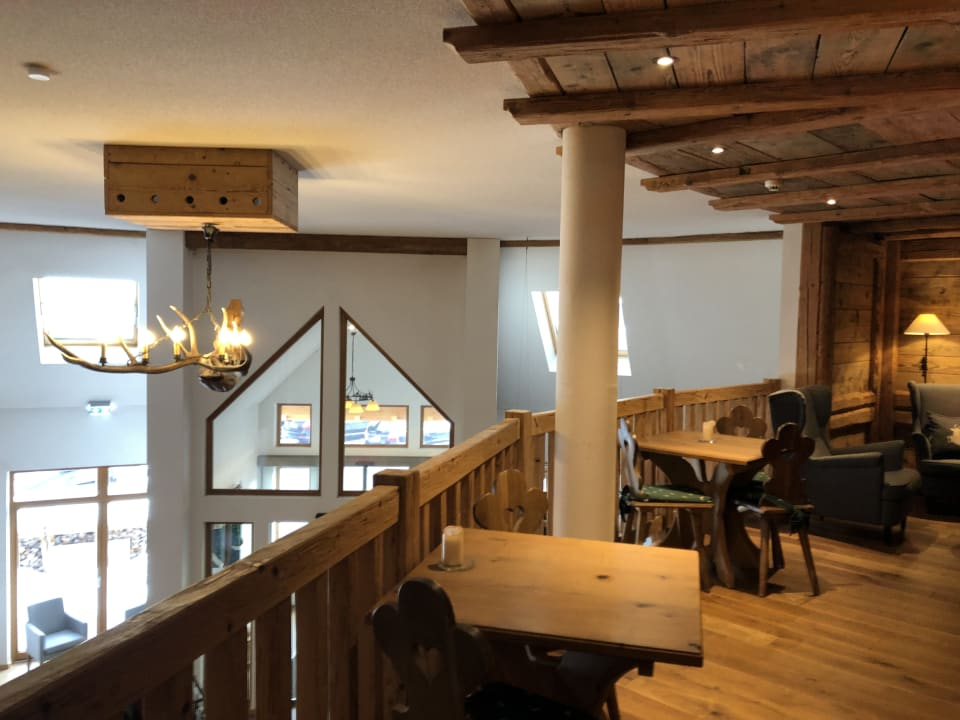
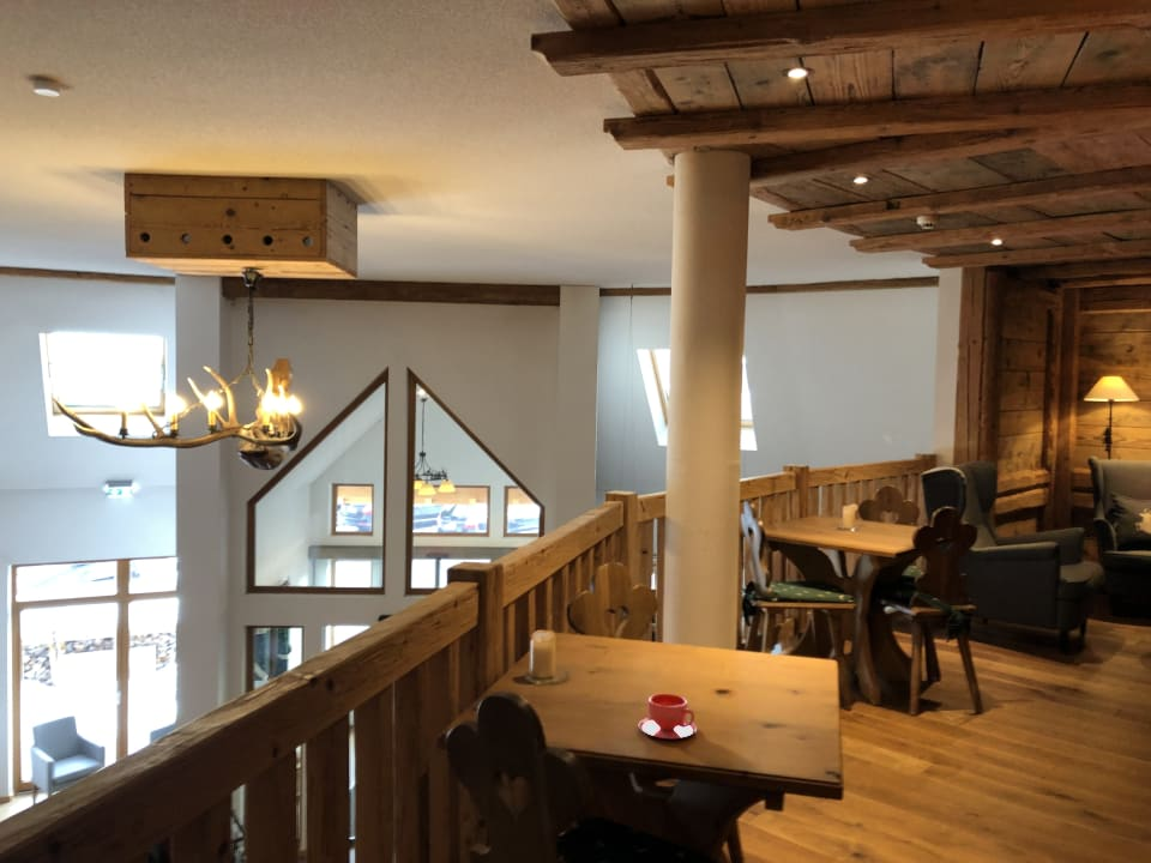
+ teacup [638,693,698,740]
